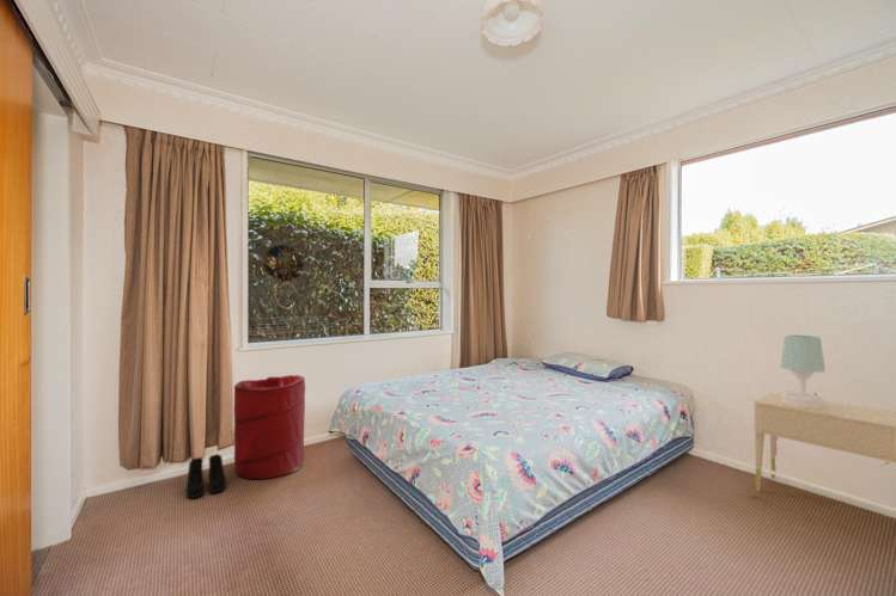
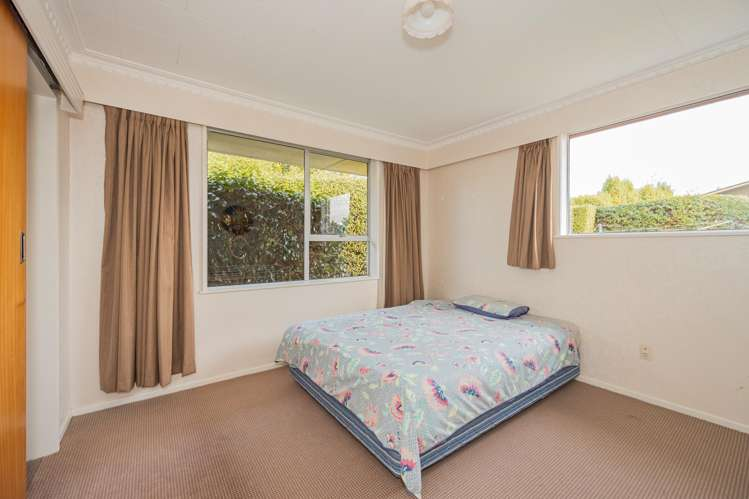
- nightstand [754,392,896,493]
- laundry hamper [233,374,306,480]
- table lamp [780,333,827,408]
- boots [185,453,227,499]
